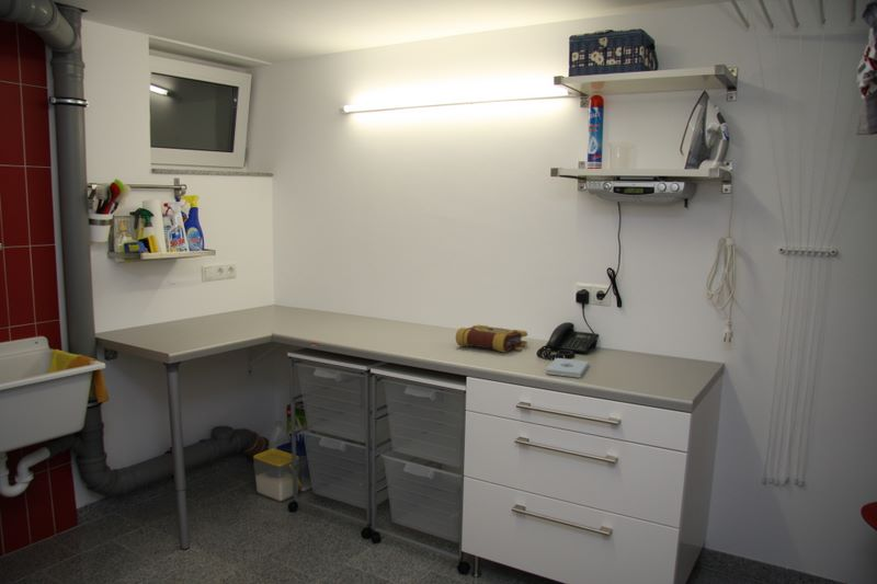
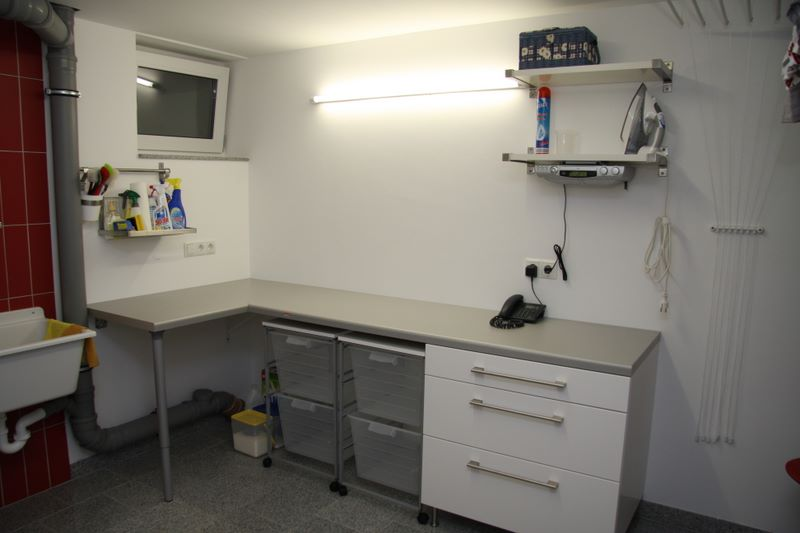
- notepad [545,357,590,379]
- book [455,324,528,354]
